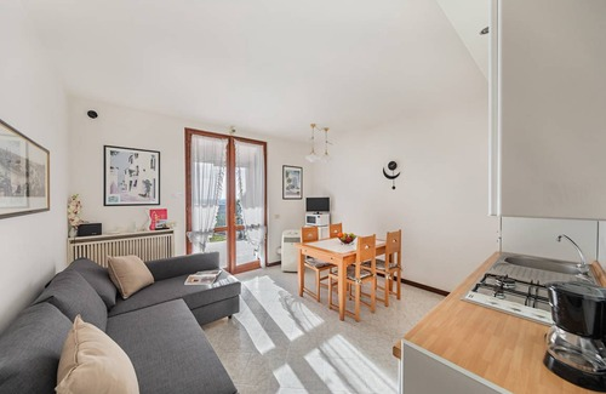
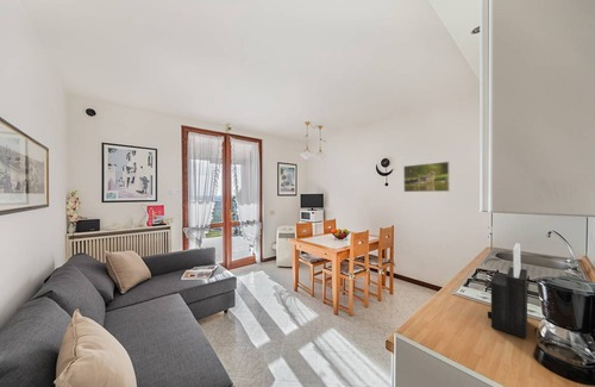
+ knife block [487,242,528,339]
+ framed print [402,161,451,193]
